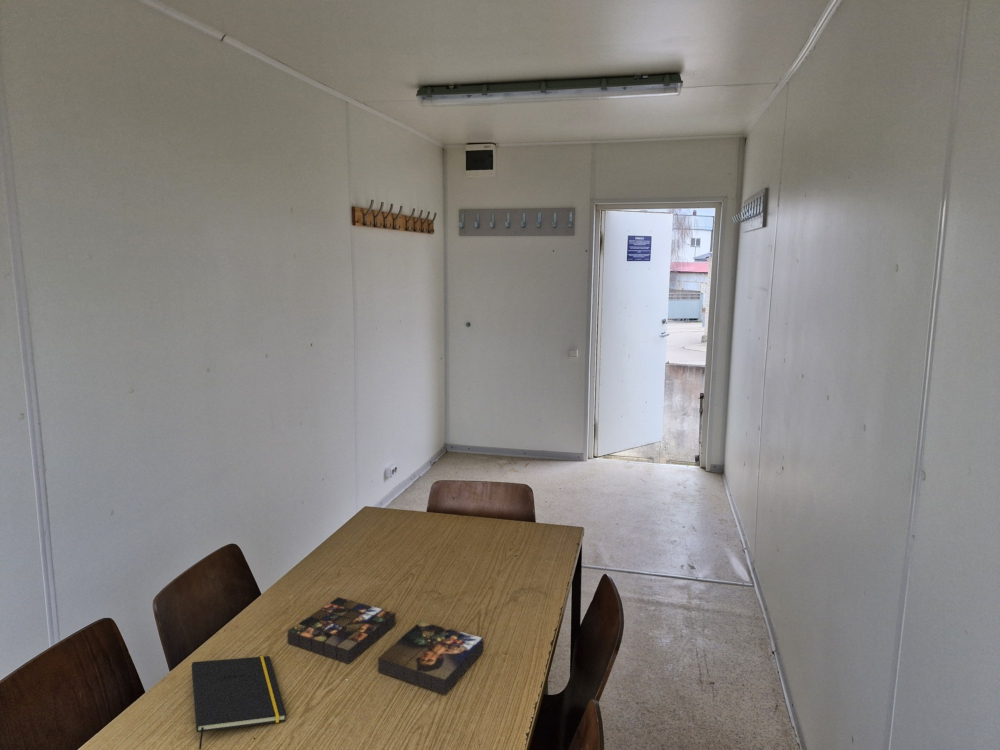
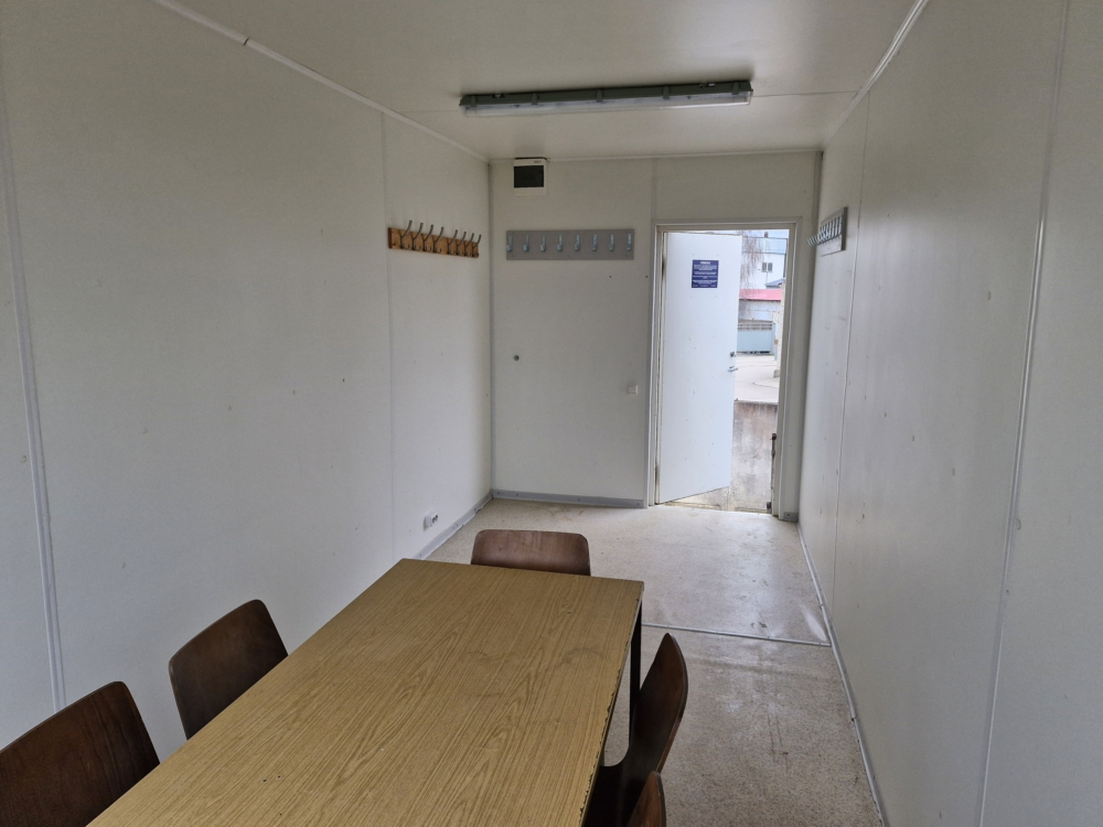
- notepad [191,655,287,750]
- board game [287,596,484,695]
